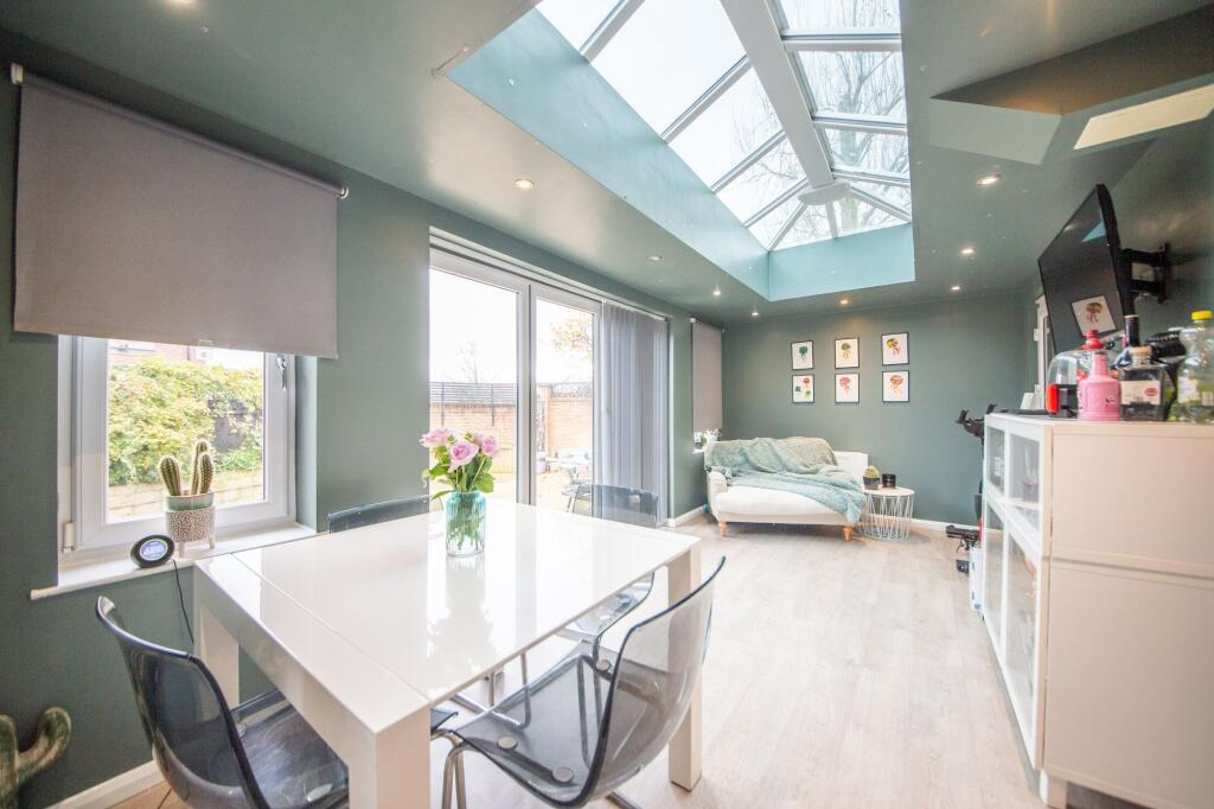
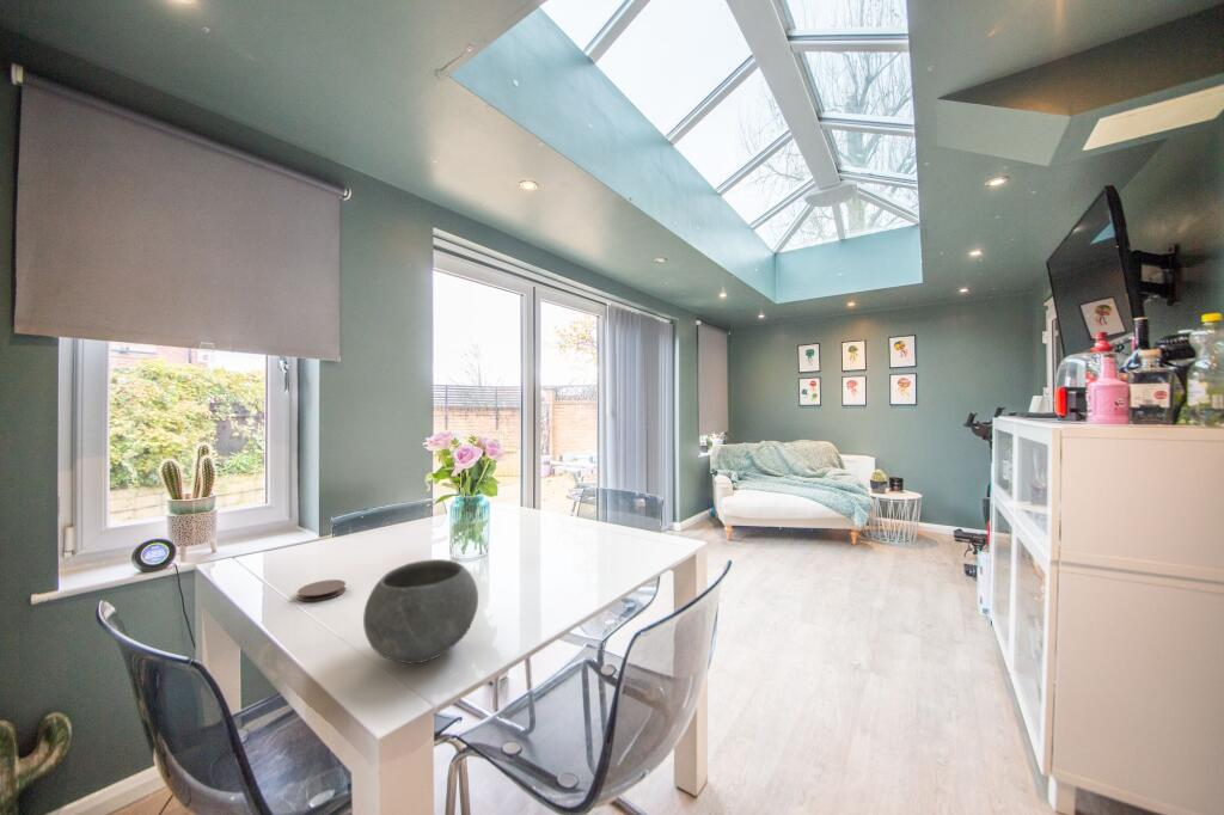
+ bowl [362,558,479,664]
+ coaster [296,578,347,602]
